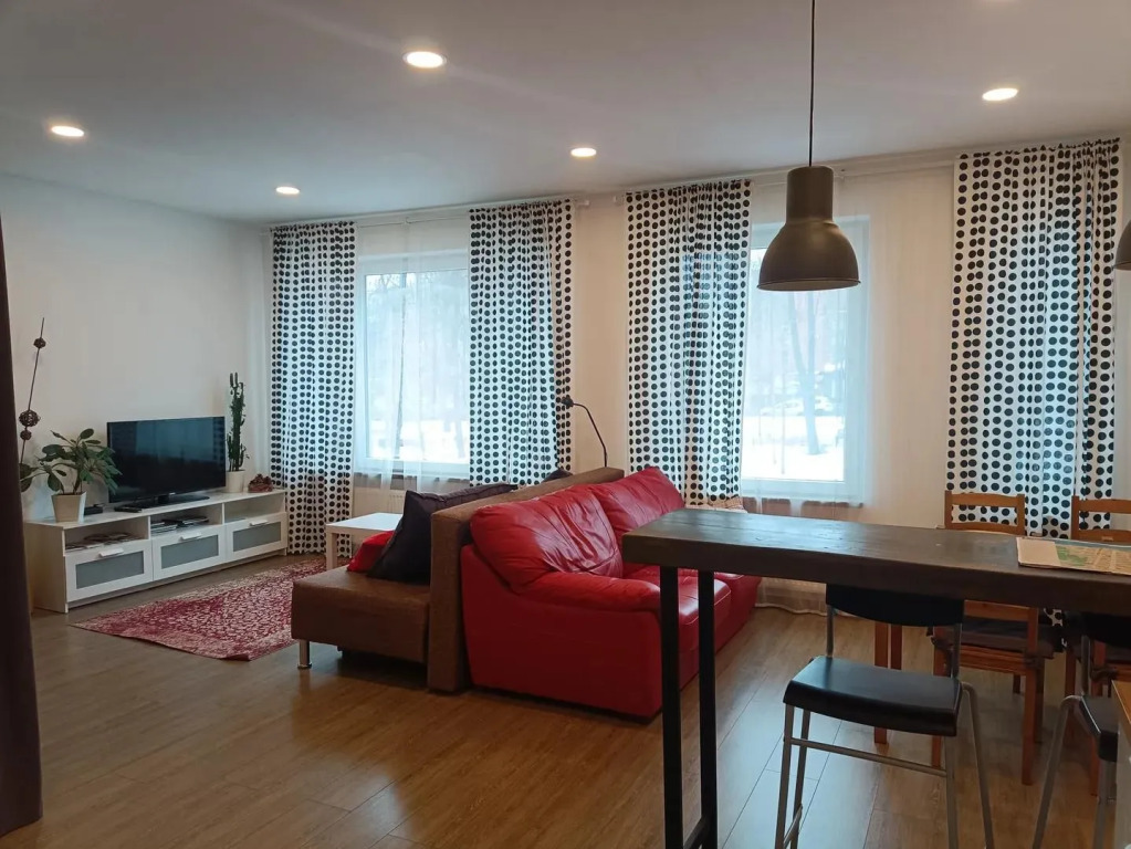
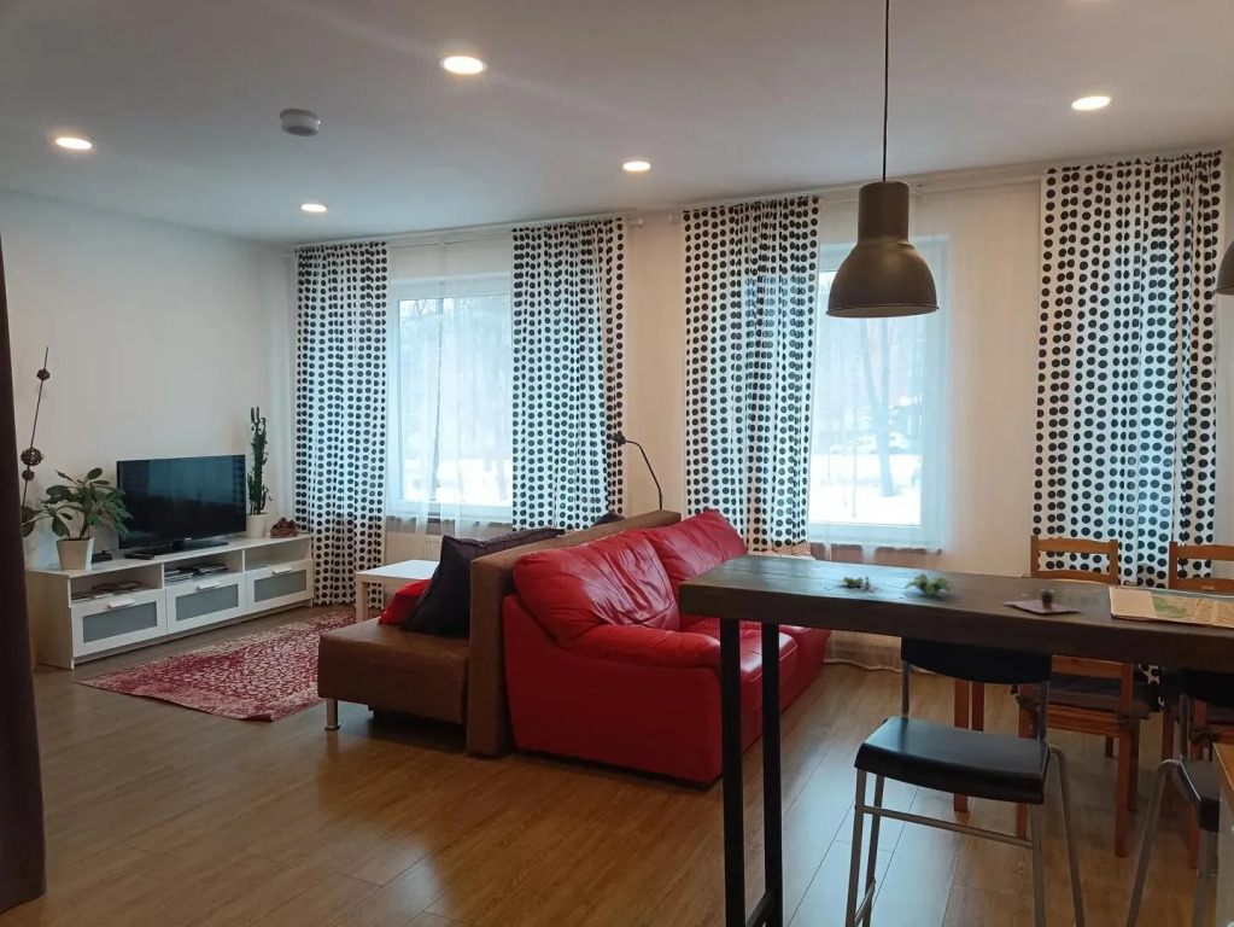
+ cup [1001,588,1082,614]
+ flower [834,572,957,596]
+ smoke detector [279,106,321,138]
